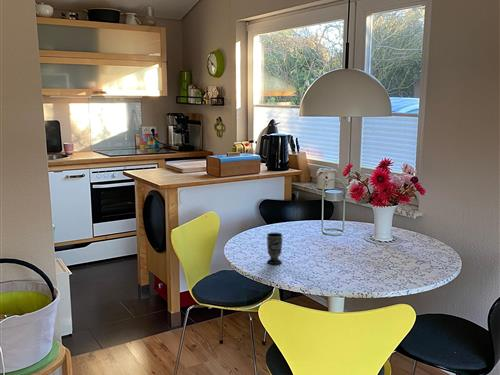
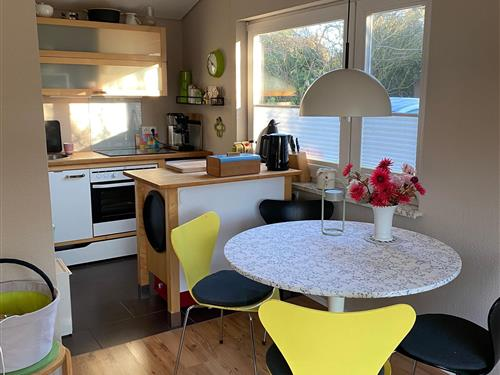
- cup [266,232,284,265]
